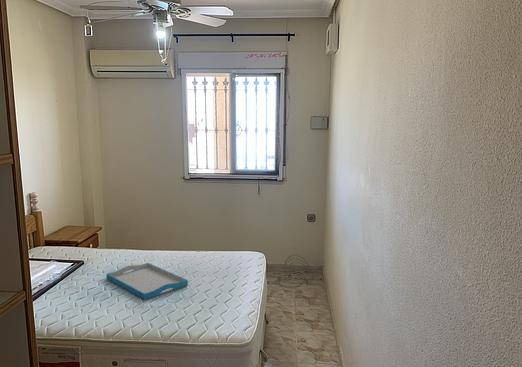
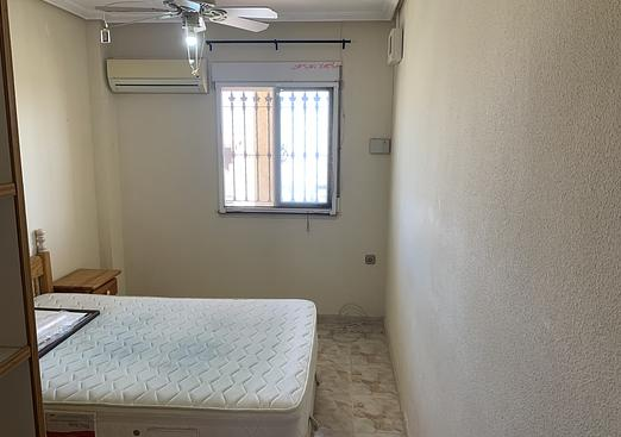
- tray [105,262,189,301]
